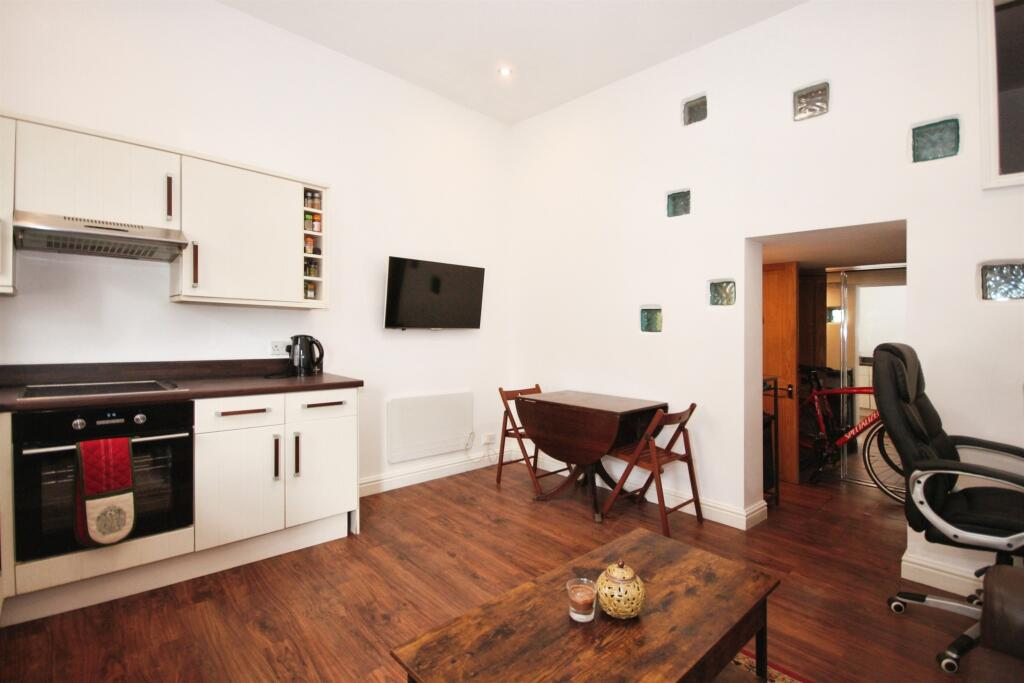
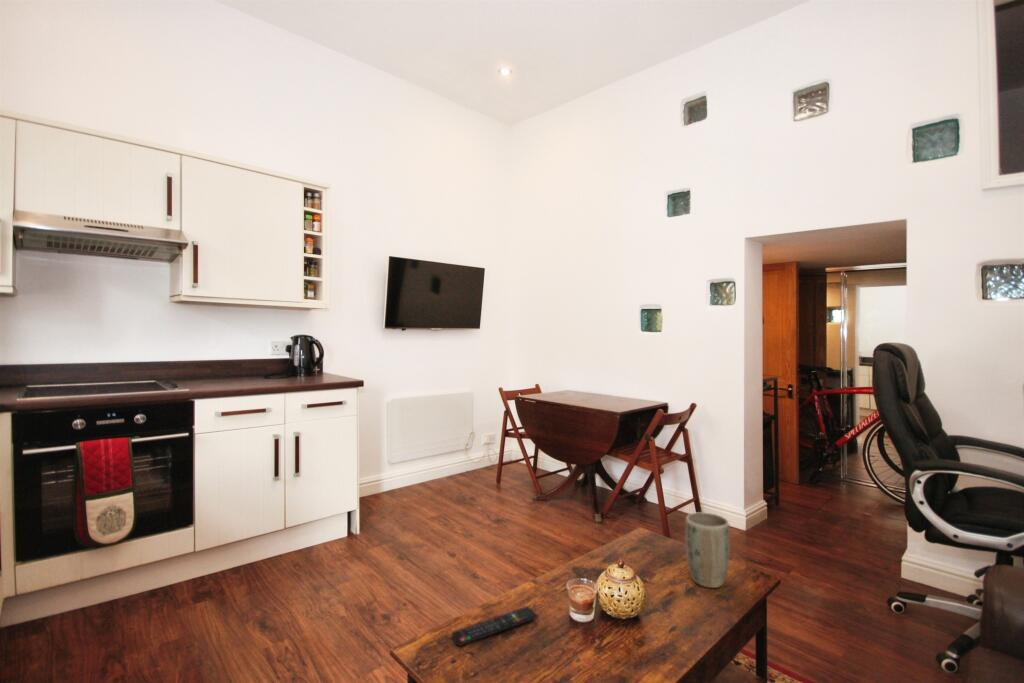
+ remote control [451,605,539,647]
+ plant pot [684,511,731,589]
